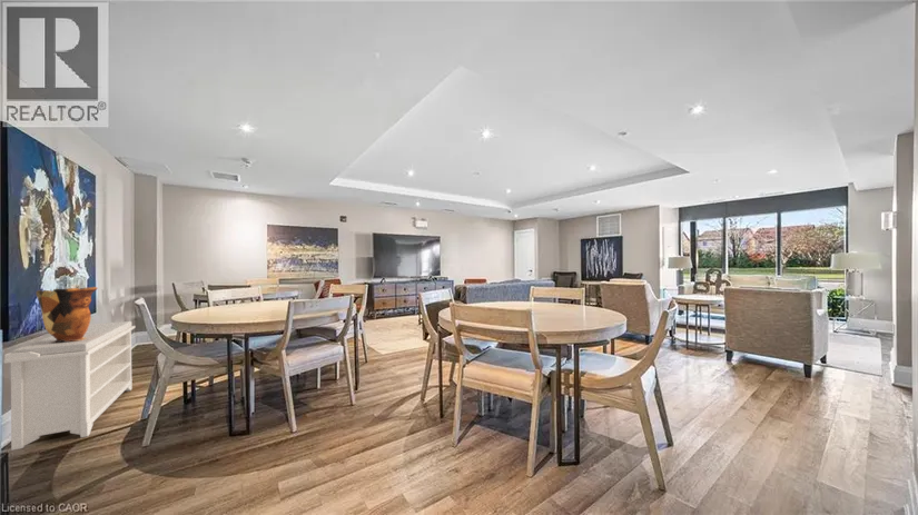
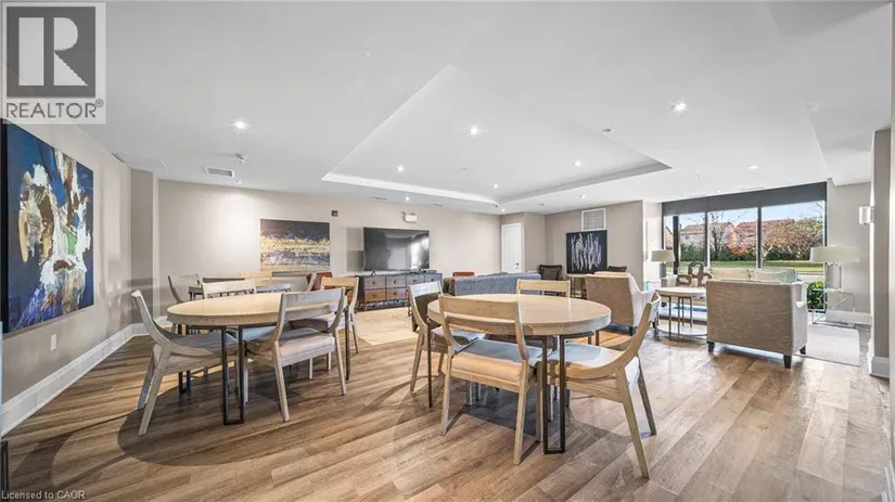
- decorative vase [36,286,99,343]
- bench [3,320,136,452]
